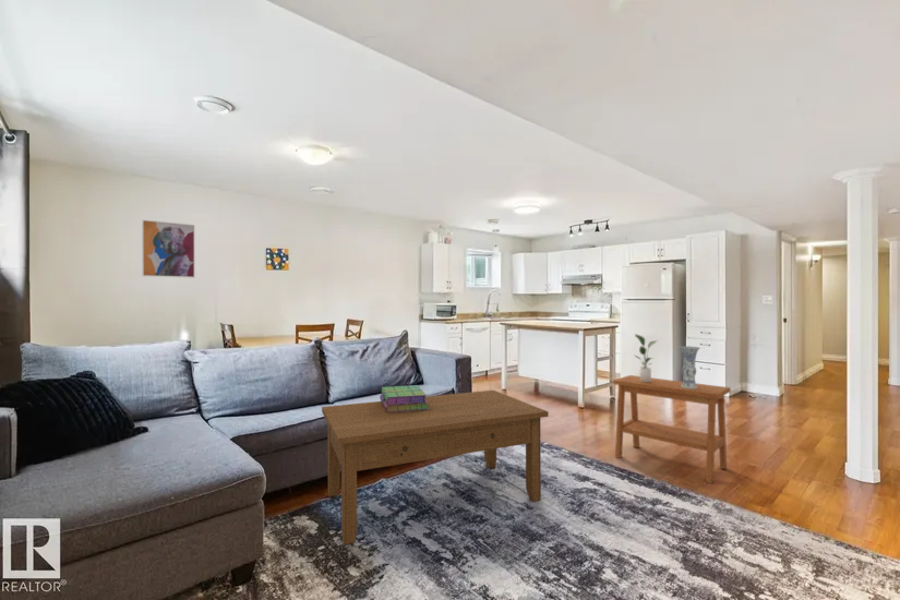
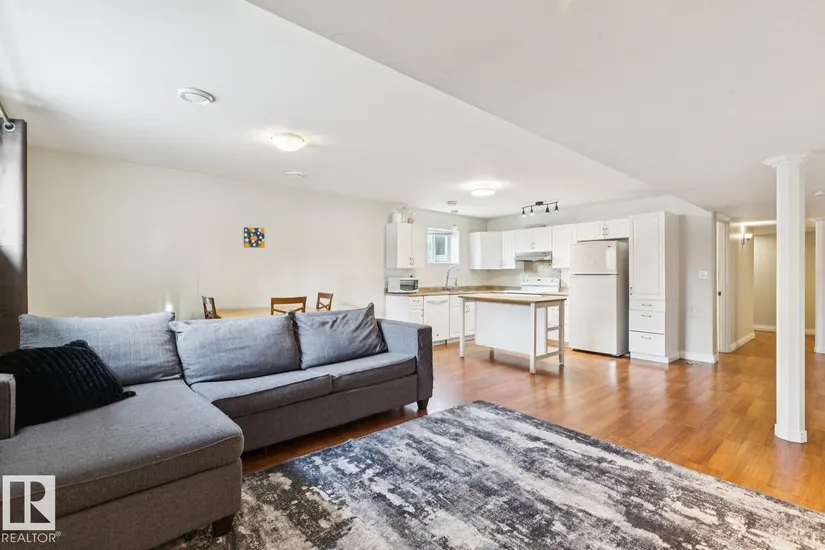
- wall art [141,218,196,279]
- stack of books [379,384,429,412]
- coffee table [321,389,550,545]
- vase [679,345,701,388]
- side table [612,374,732,484]
- potted plant [633,333,659,382]
